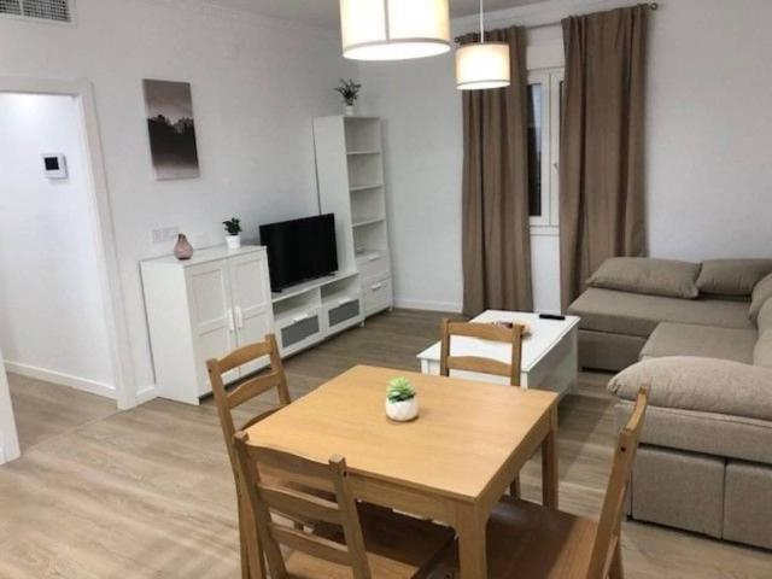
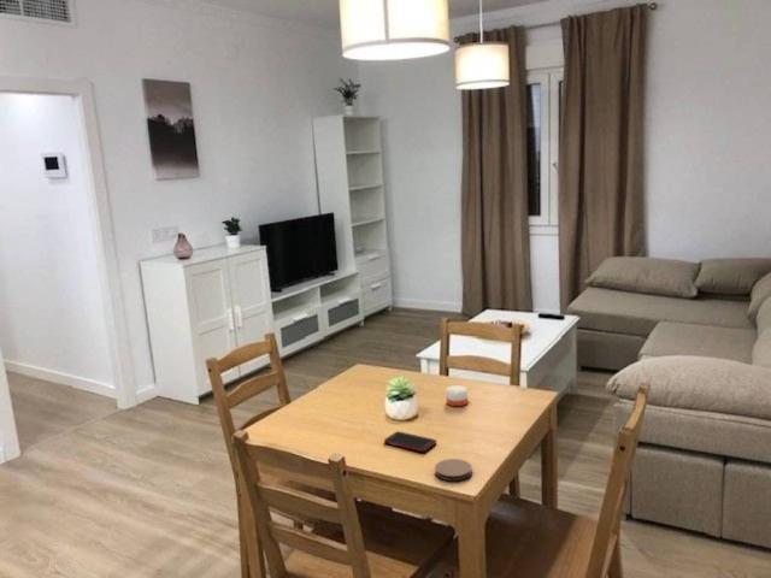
+ candle [445,384,469,407]
+ coaster [434,458,473,482]
+ cell phone [383,430,437,453]
